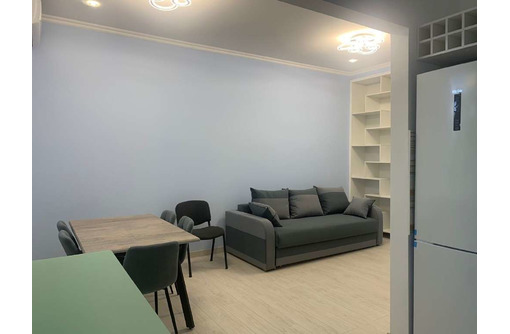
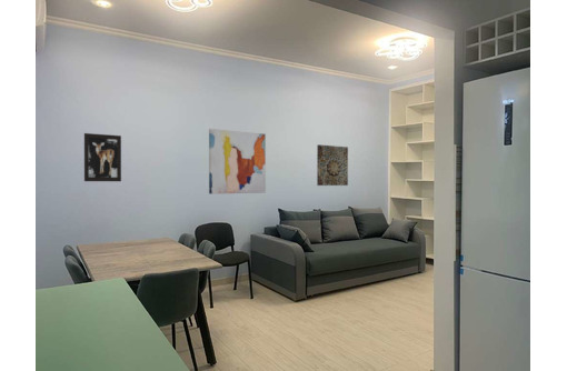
+ wall art [208,128,267,195]
+ wall art [316,143,349,187]
+ wall art [83,132,122,182]
